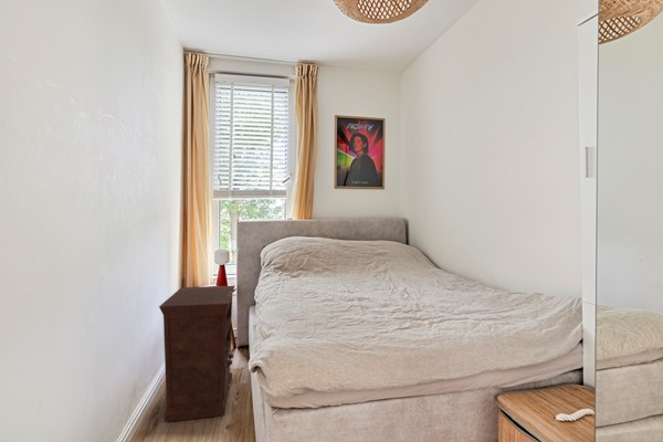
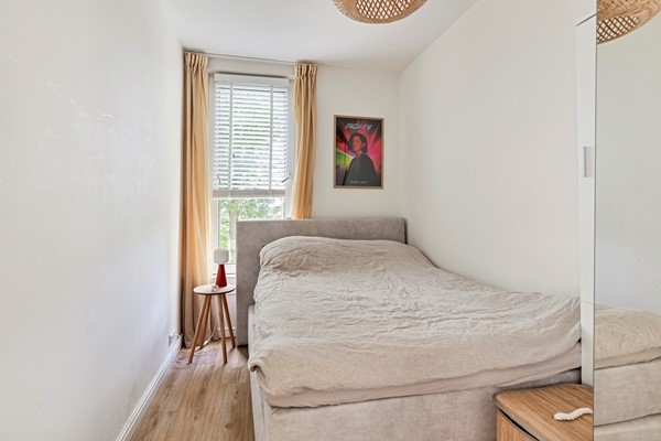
- nightstand [158,285,235,423]
